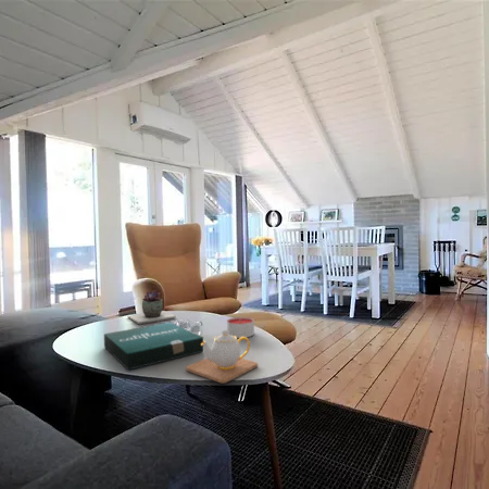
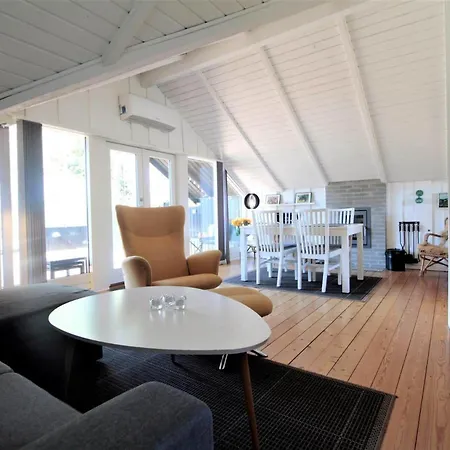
- candle [226,316,255,339]
- pizza box [103,322,204,371]
- teapot [185,328,259,385]
- succulent plant [126,290,177,325]
